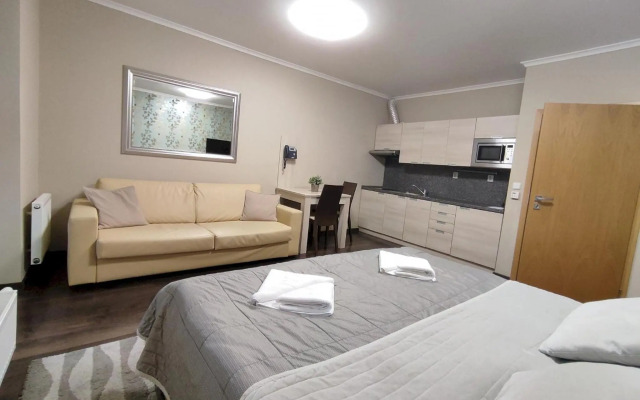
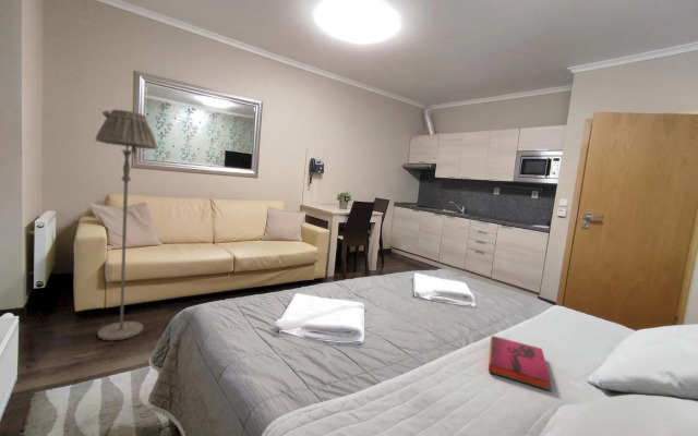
+ floor lamp [95,109,158,341]
+ hardback book [488,335,552,391]
